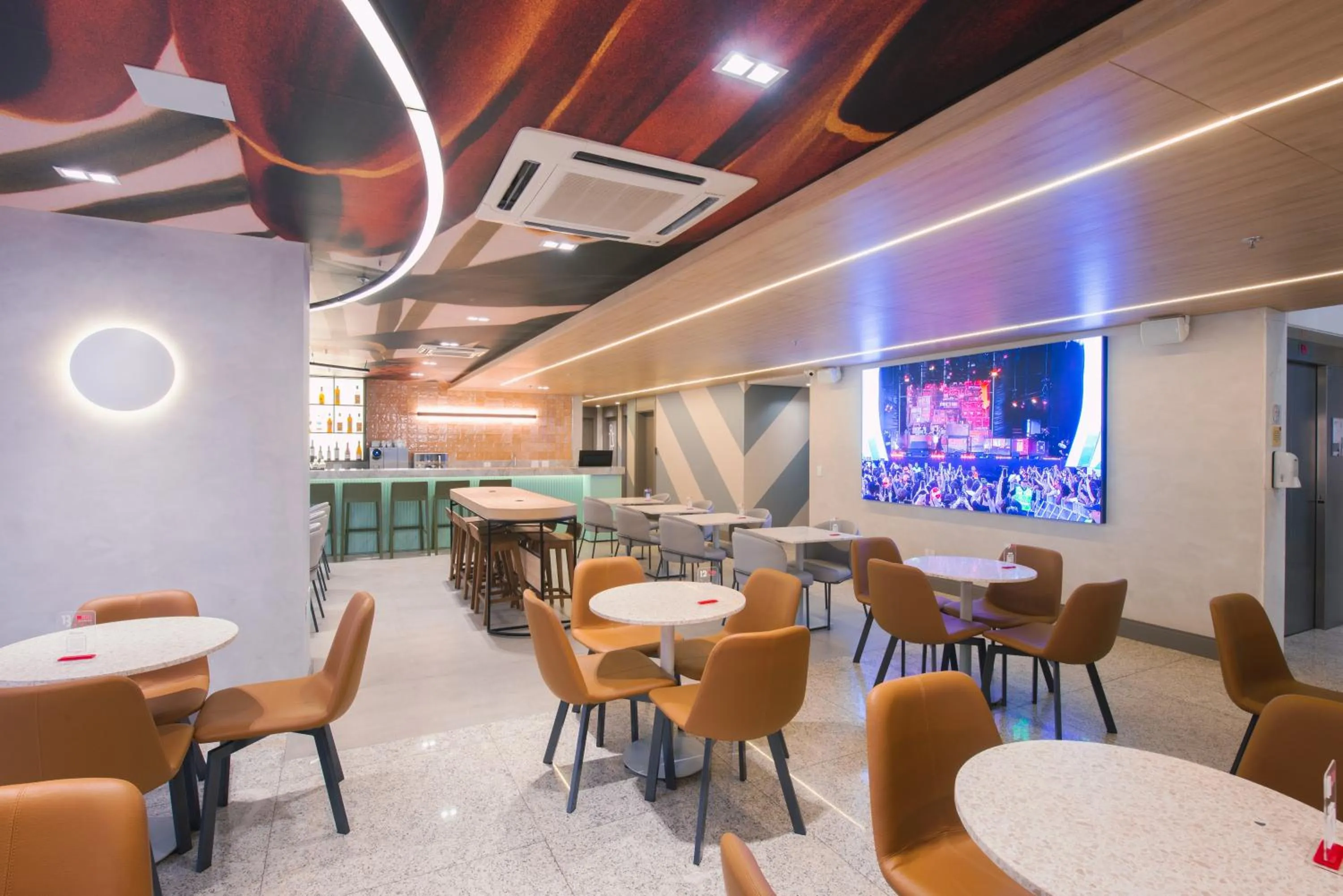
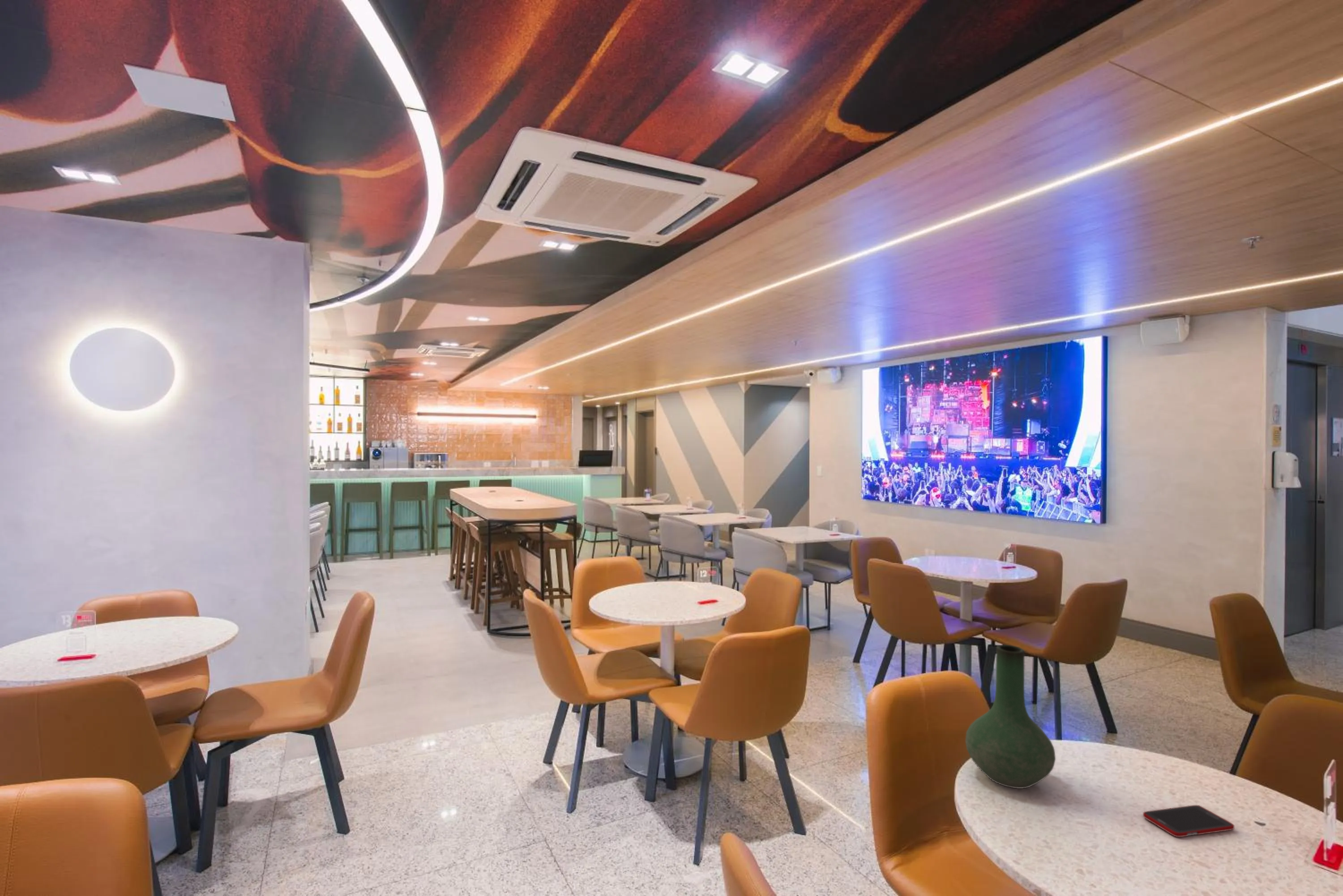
+ cell phone [1142,805,1235,837]
+ vase [965,644,1056,789]
